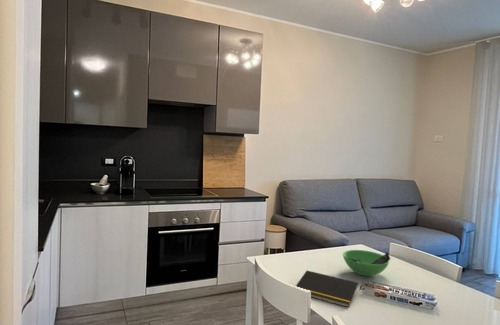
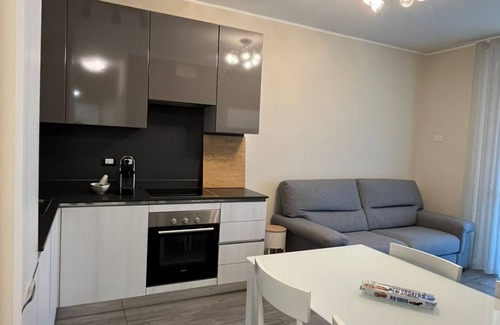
- notepad [295,270,359,308]
- bowl [342,249,391,277]
